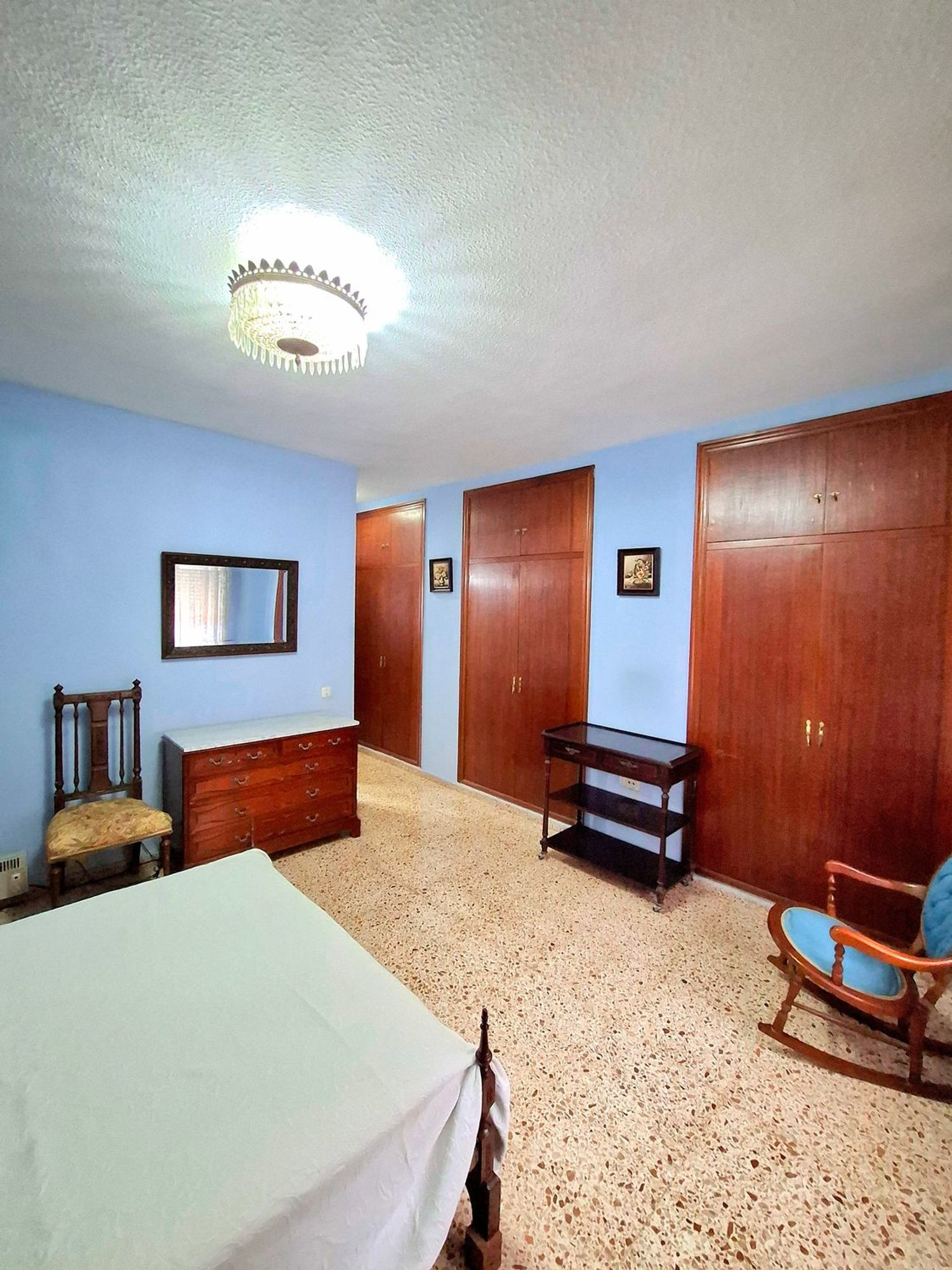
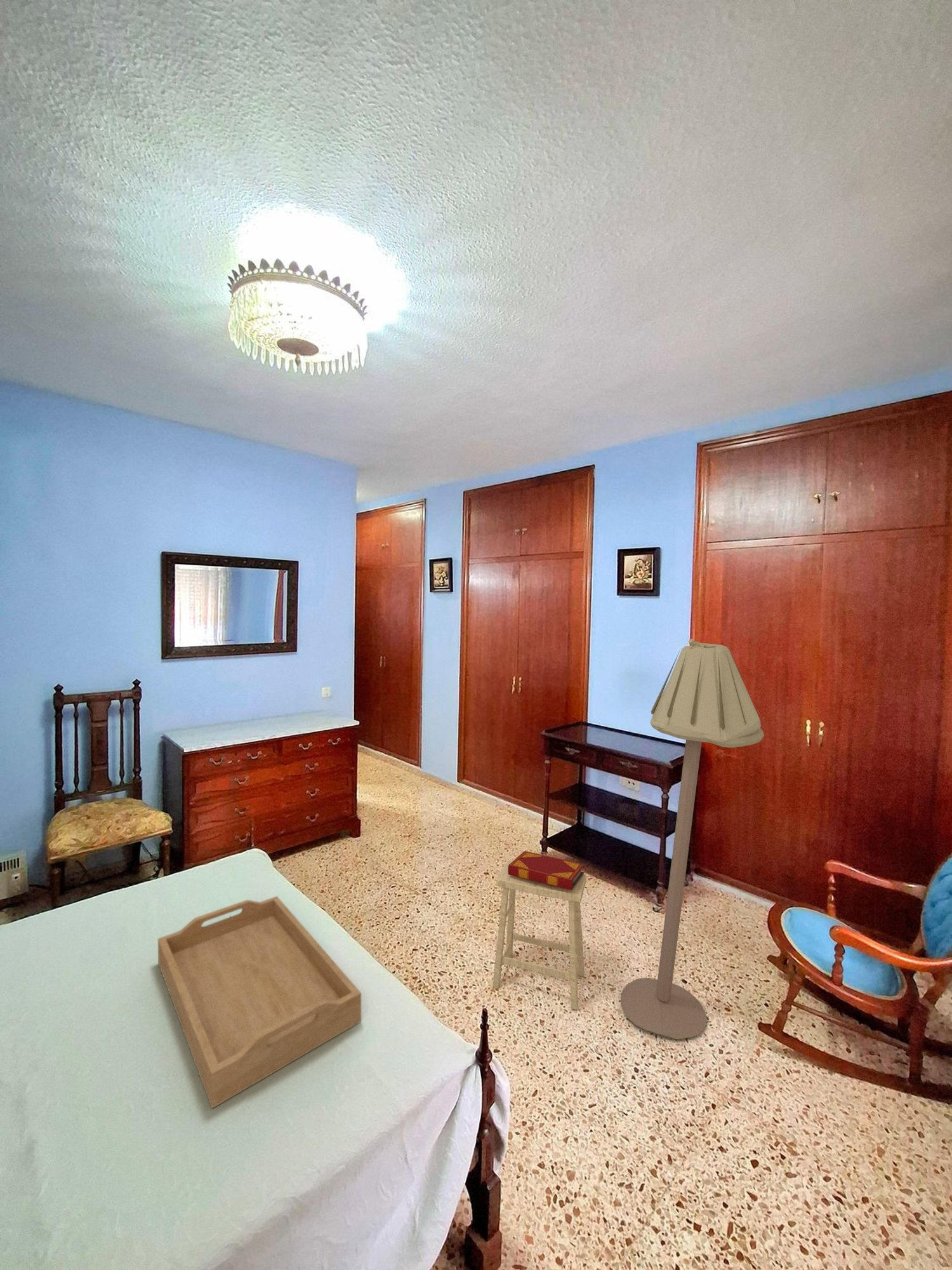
+ floor lamp [620,638,765,1040]
+ hardback book [508,850,585,890]
+ footstool [492,860,587,1010]
+ serving tray [157,895,362,1109]
